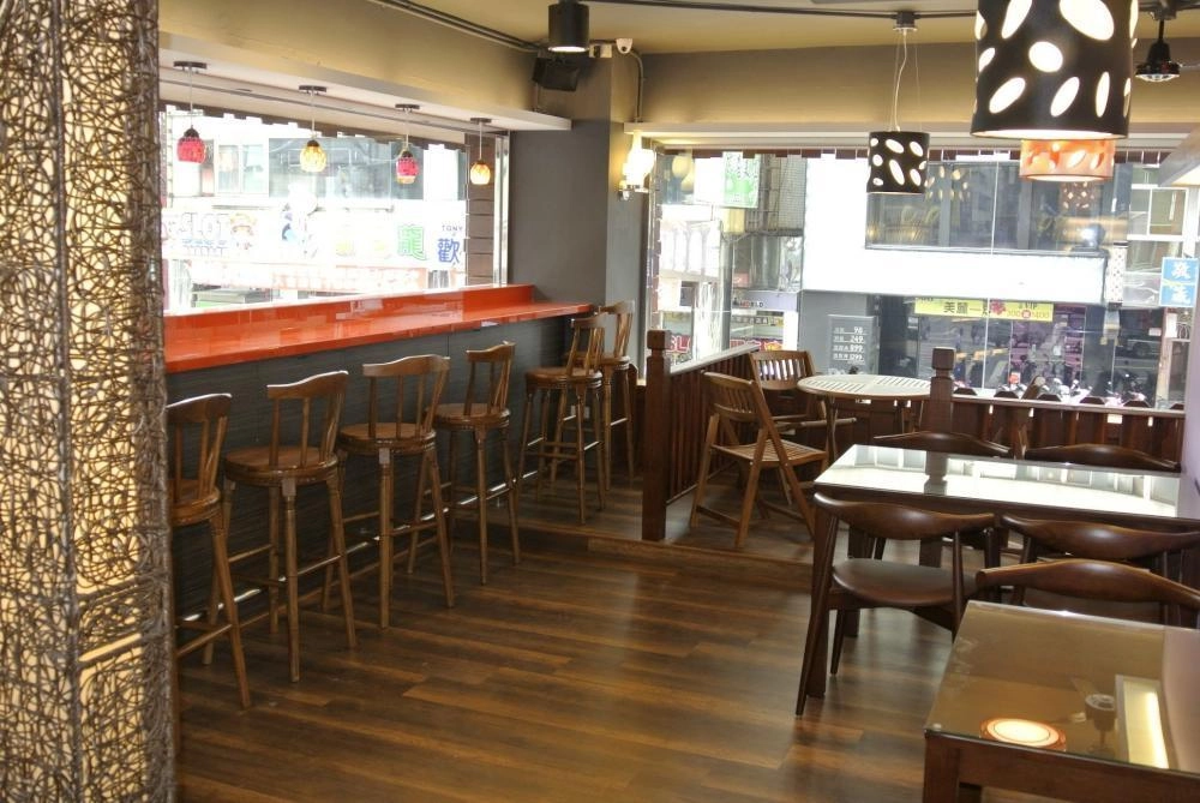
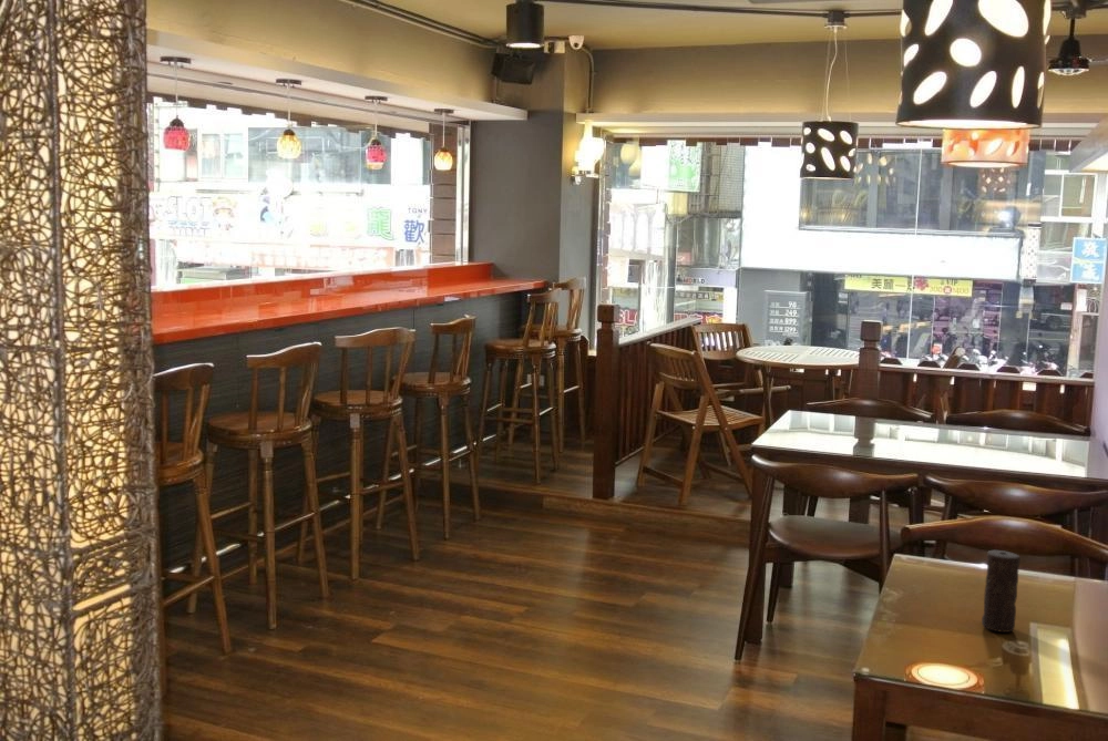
+ candle [981,549,1022,634]
